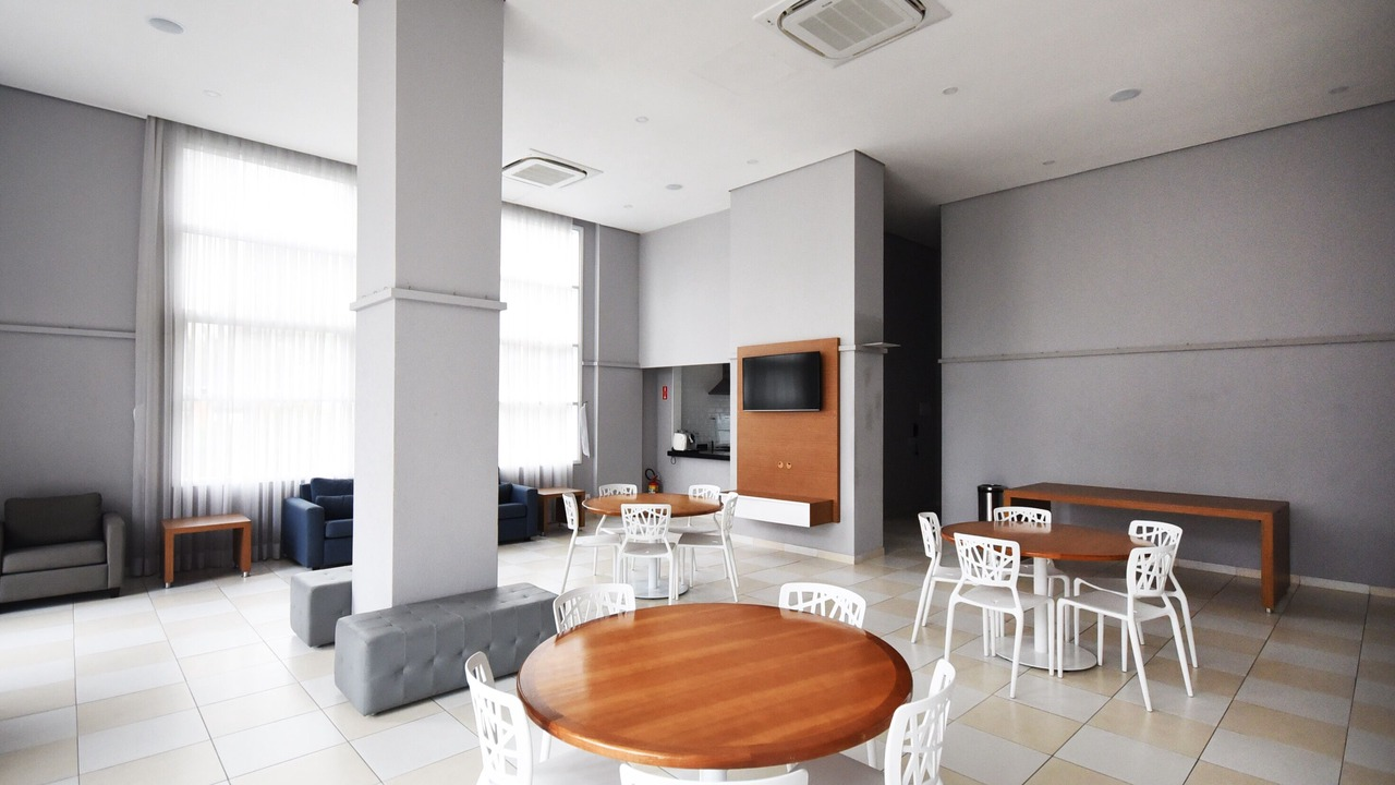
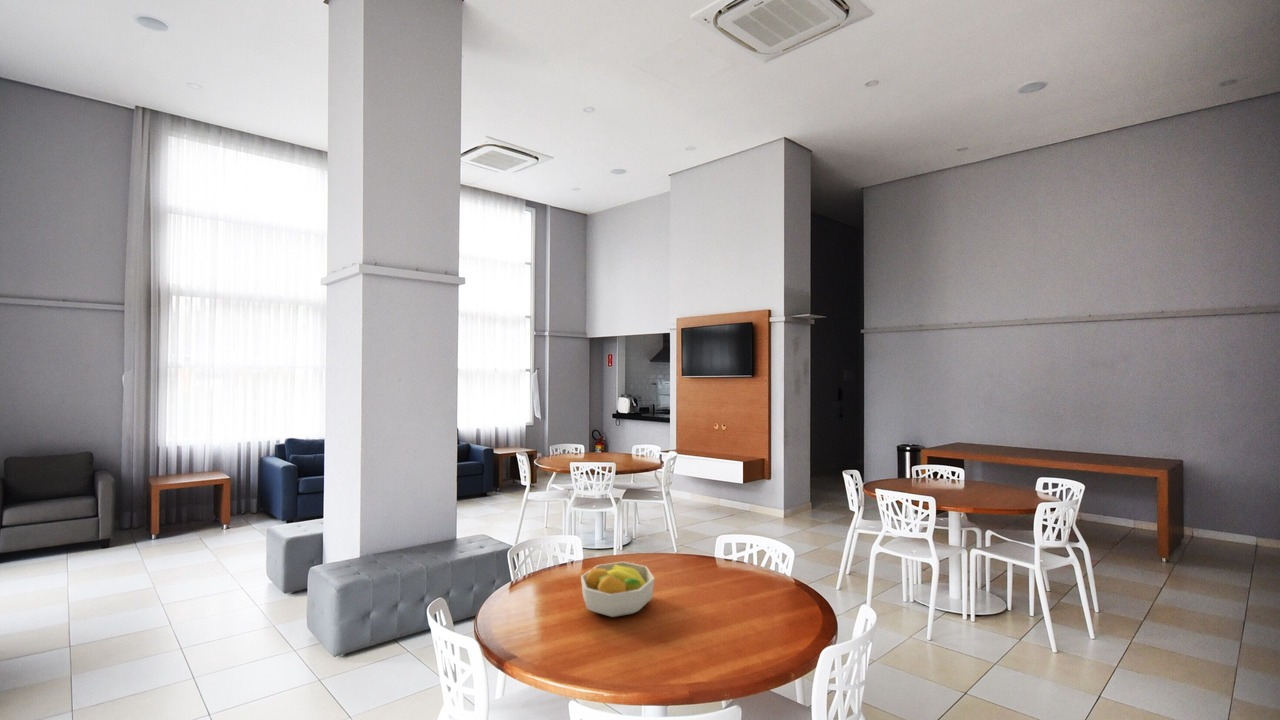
+ fruit bowl [580,561,655,618]
